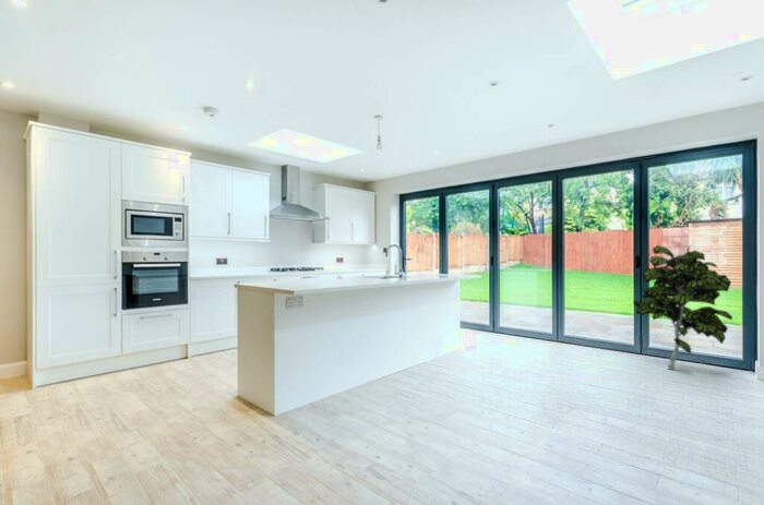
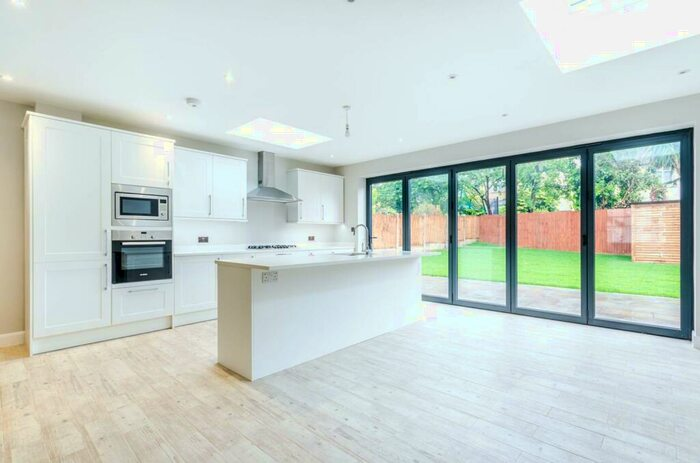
- indoor plant [633,244,733,371]
